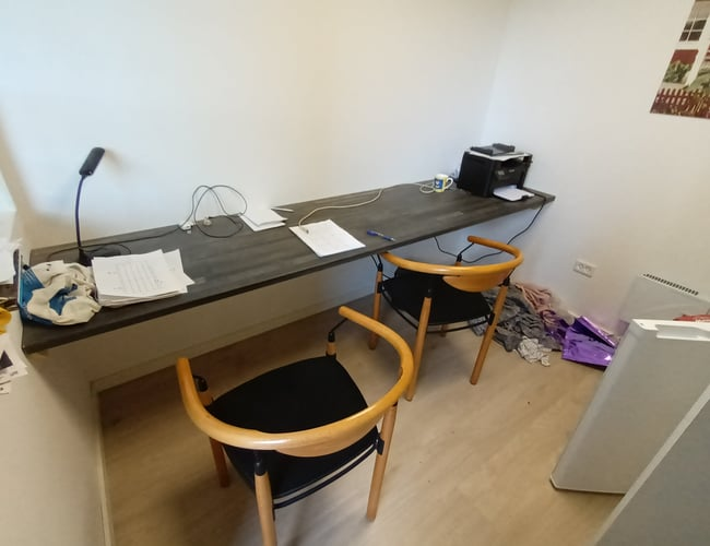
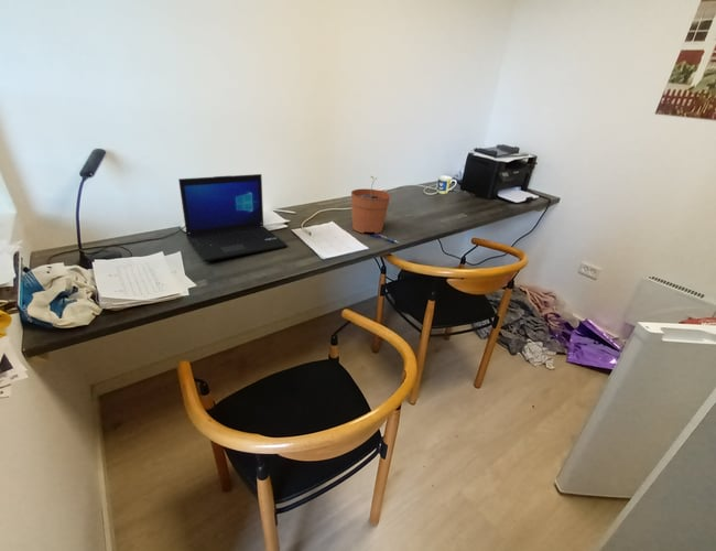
+ laptop [177,173,289,262]
+ plant pot [350,175,391,235]
